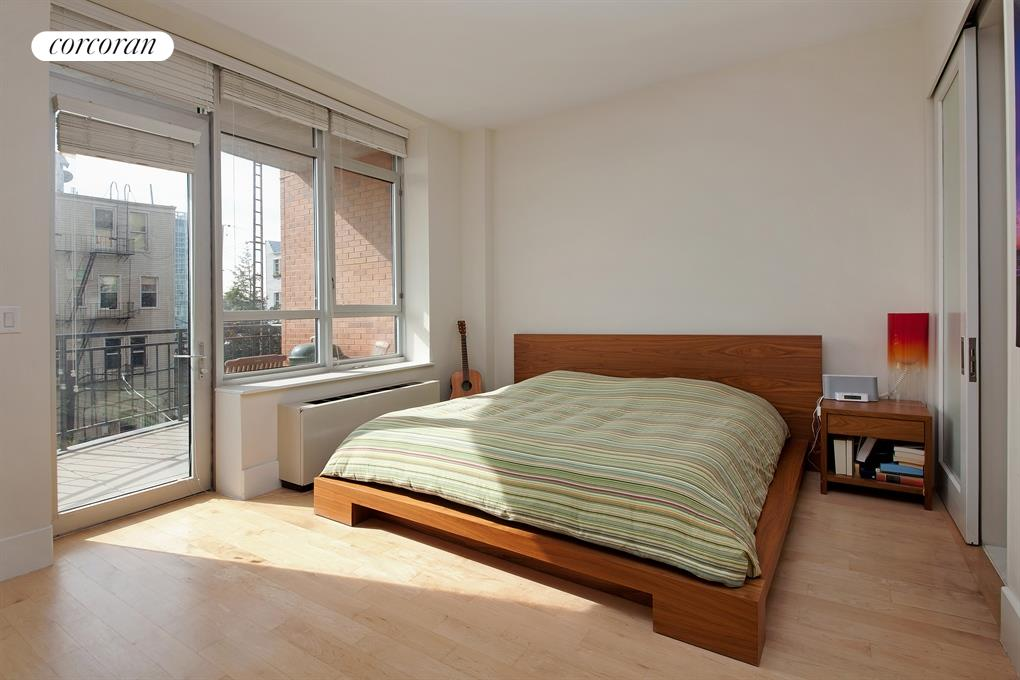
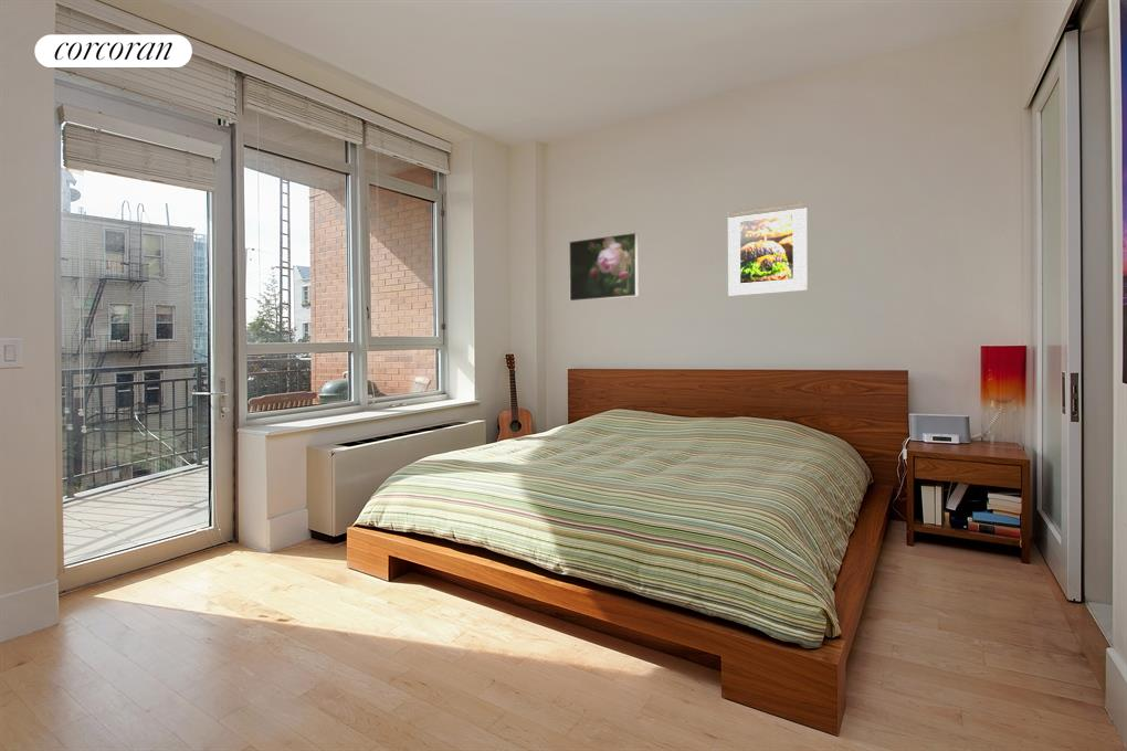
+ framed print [727,199,808,297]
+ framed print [568,232,639,303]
